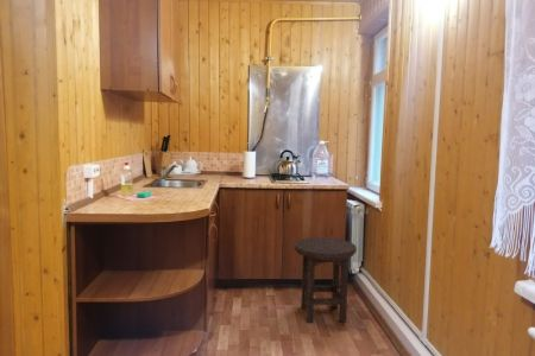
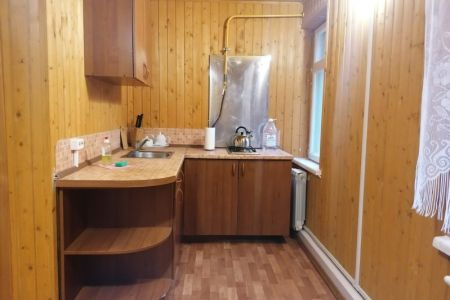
- stool [294,236,358,324]
